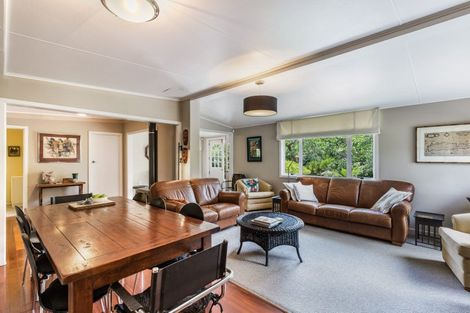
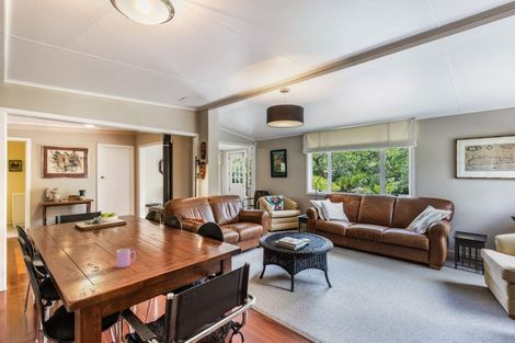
+ cup [115,248,137,268]
